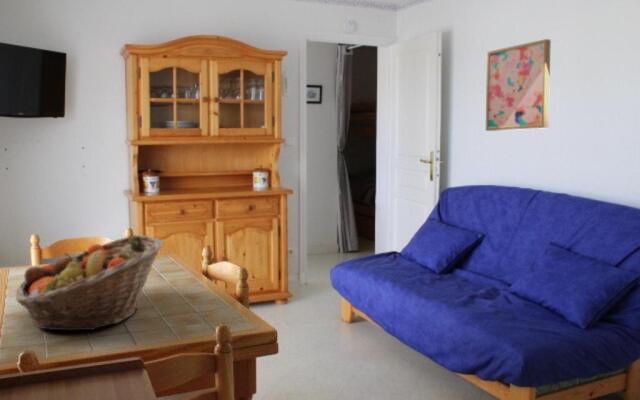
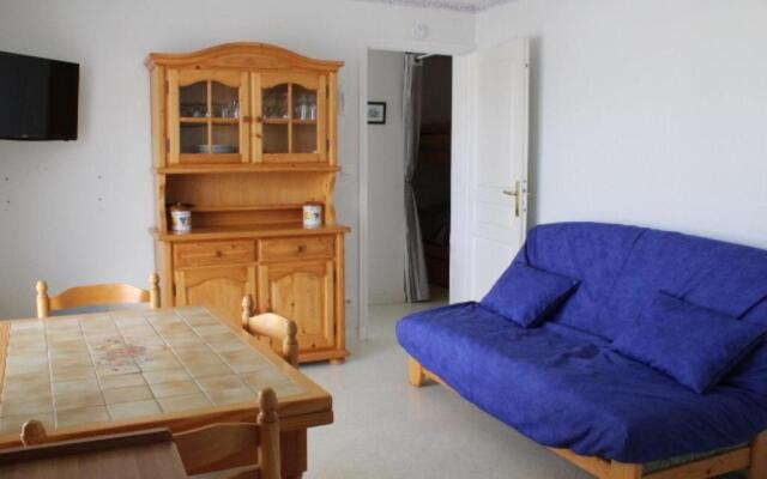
- wall art [485,38,552,132]
- fruit basket [14,234,165,332]
